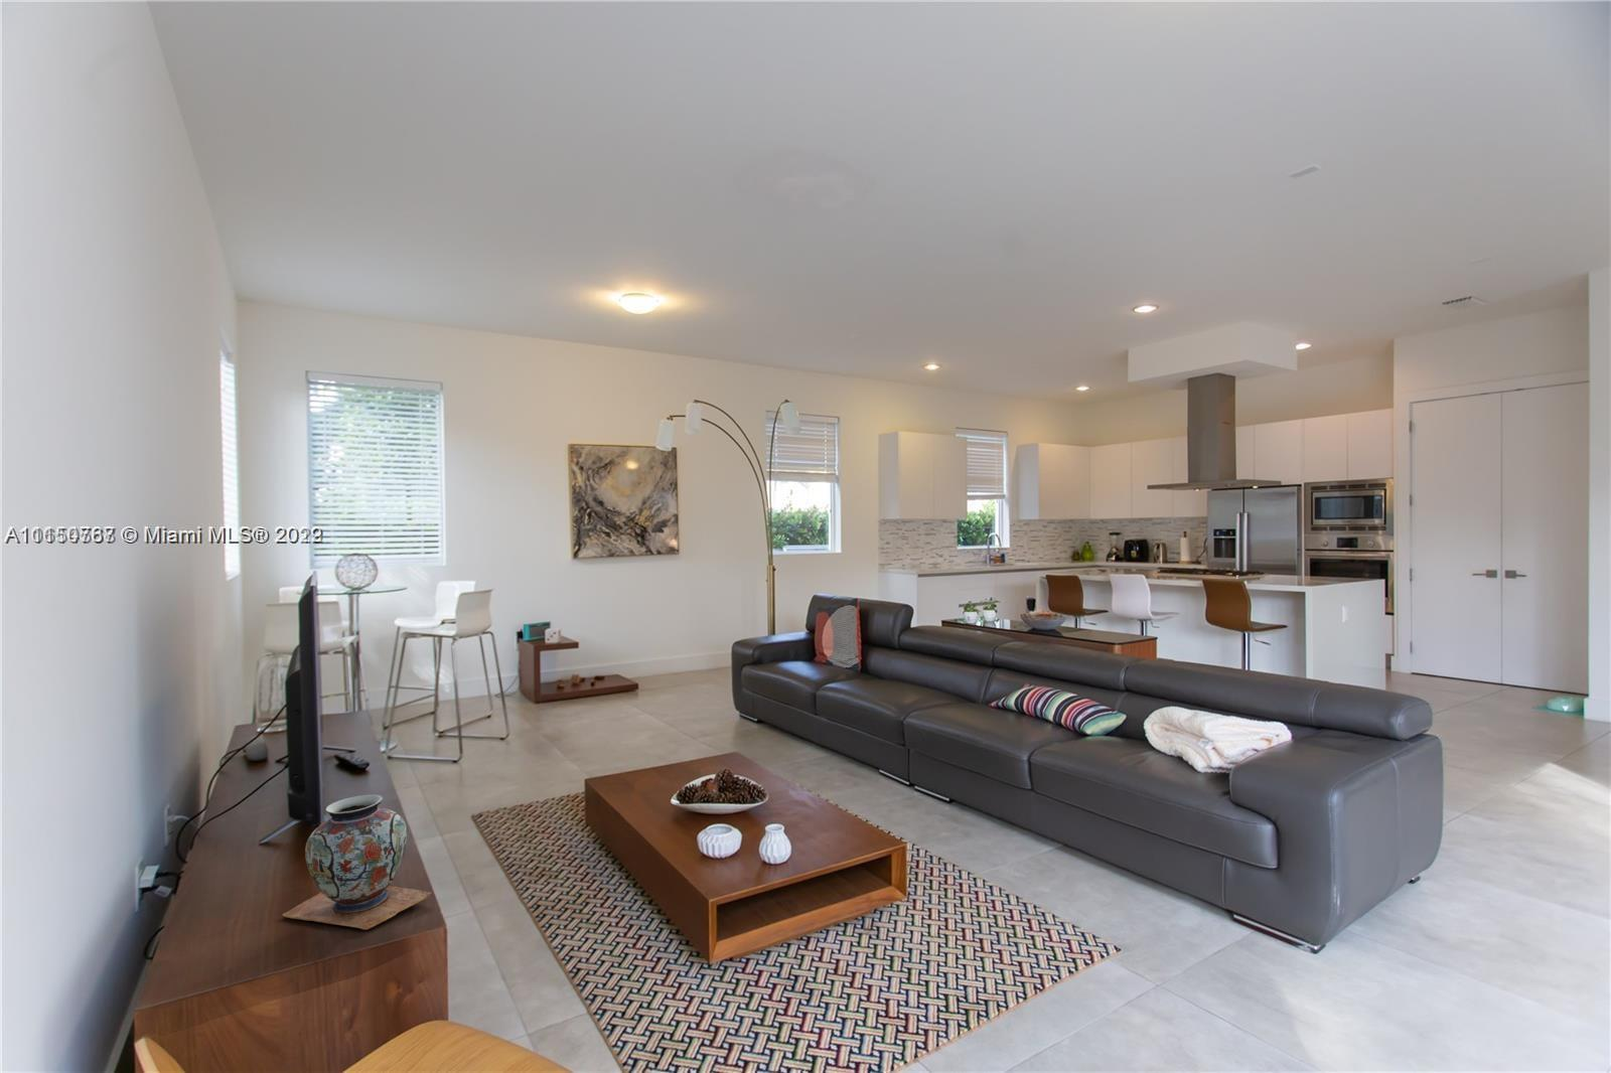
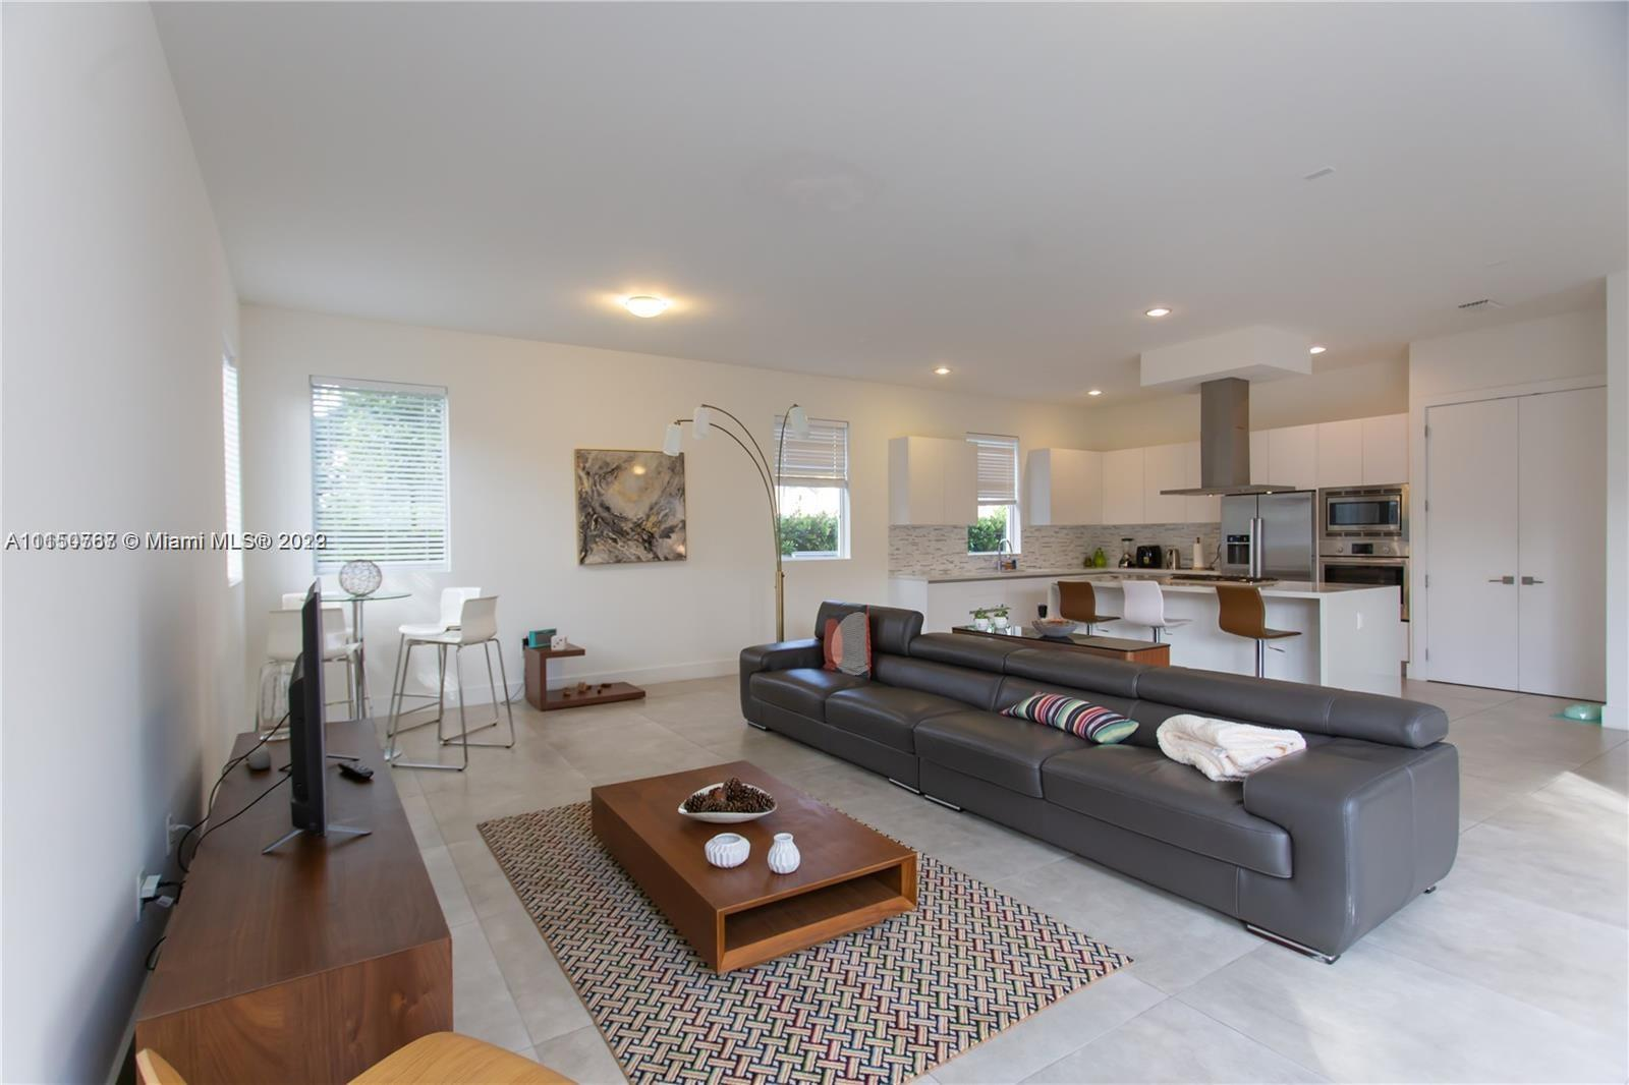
- decorative vase [281,794,432,930]
